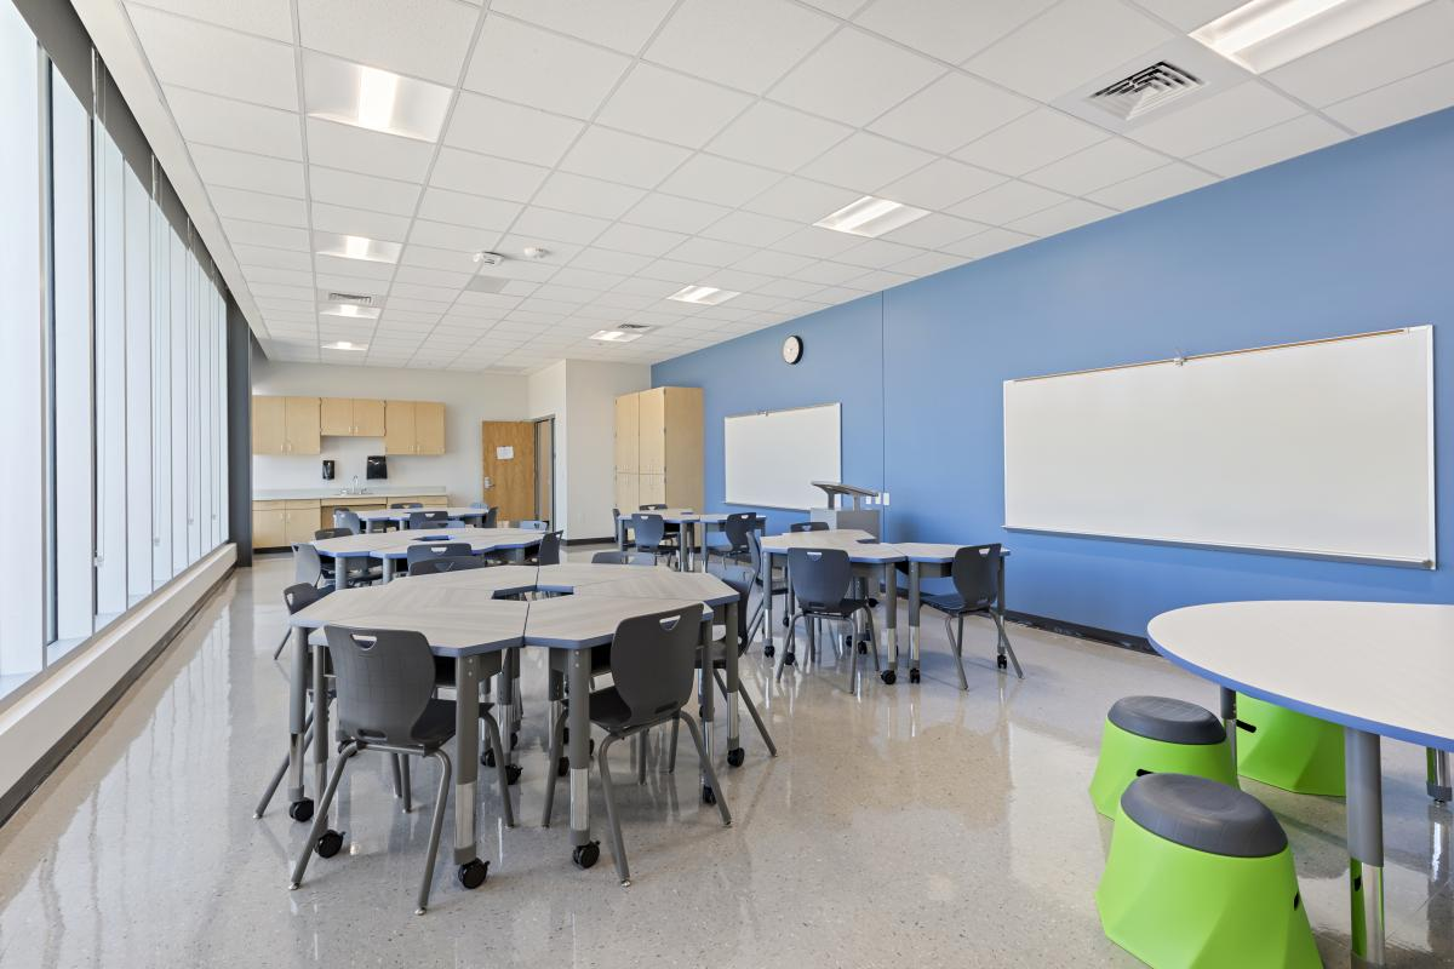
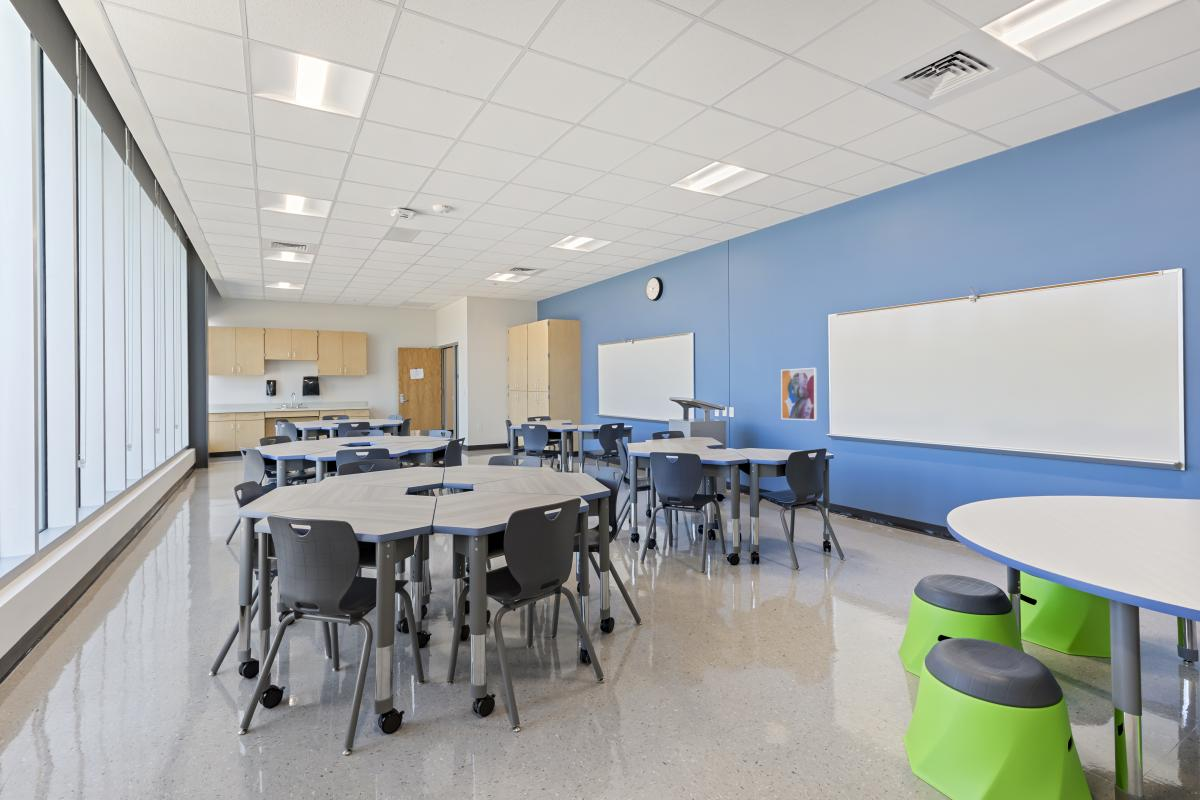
+ wall art [780,367,818,421]
